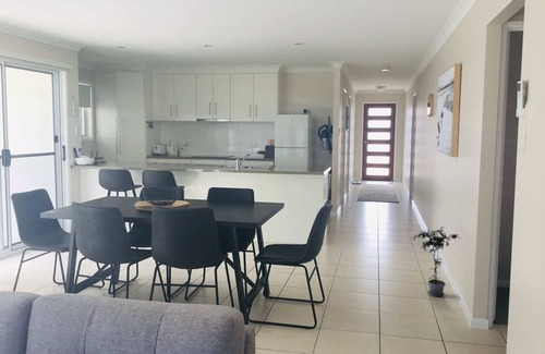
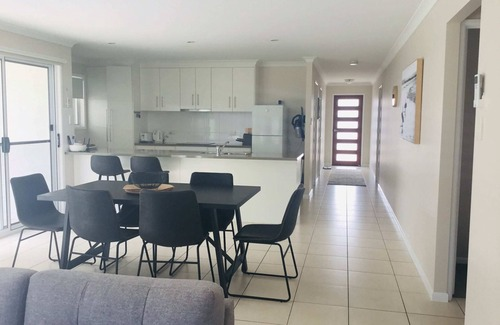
- potted plant [412,225,461,297]
